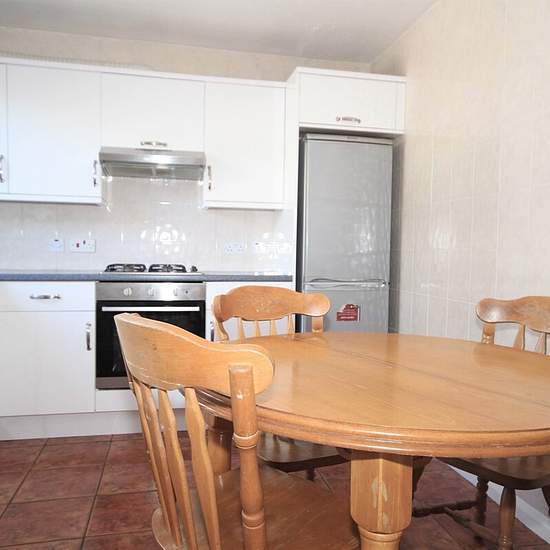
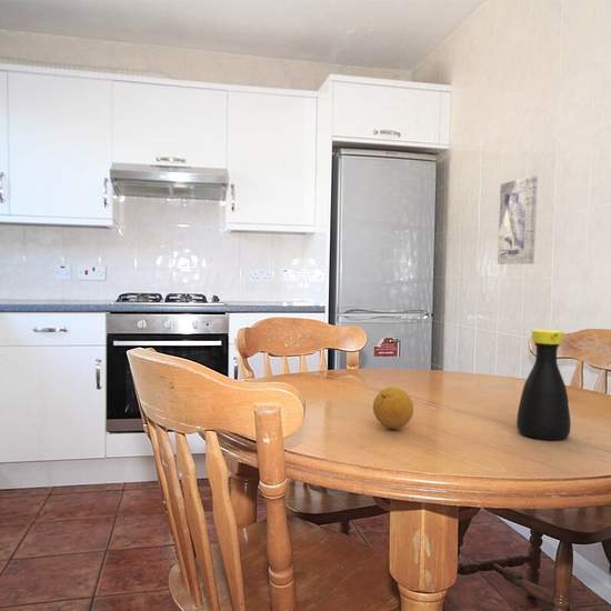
+ fruit [372,385,414,430]
+ wall art [497,174,539,266]
+ bottle [515,328,572,441]
